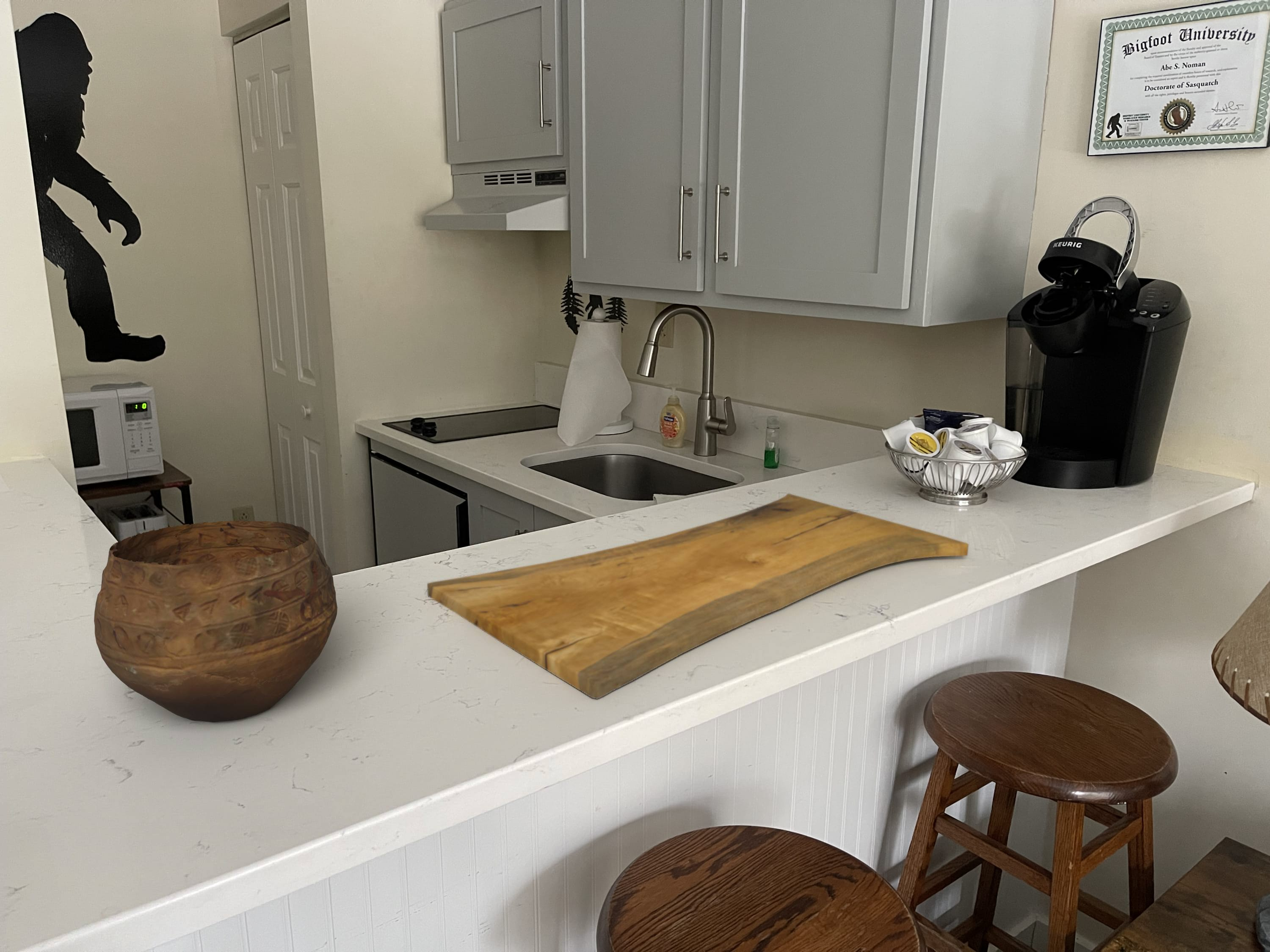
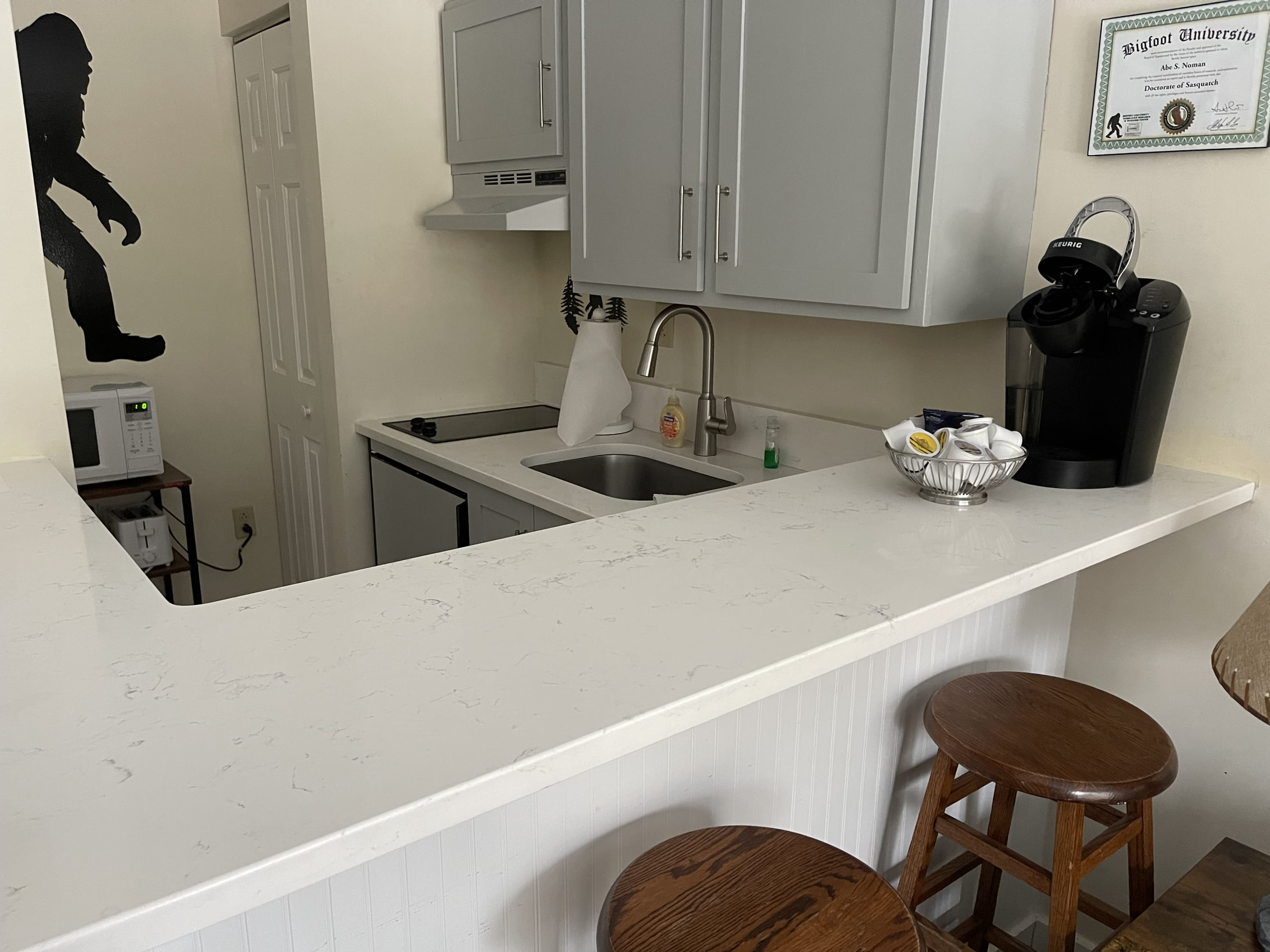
- cutting board [427,493,969,699]
- bowl [94,520,338,723]
